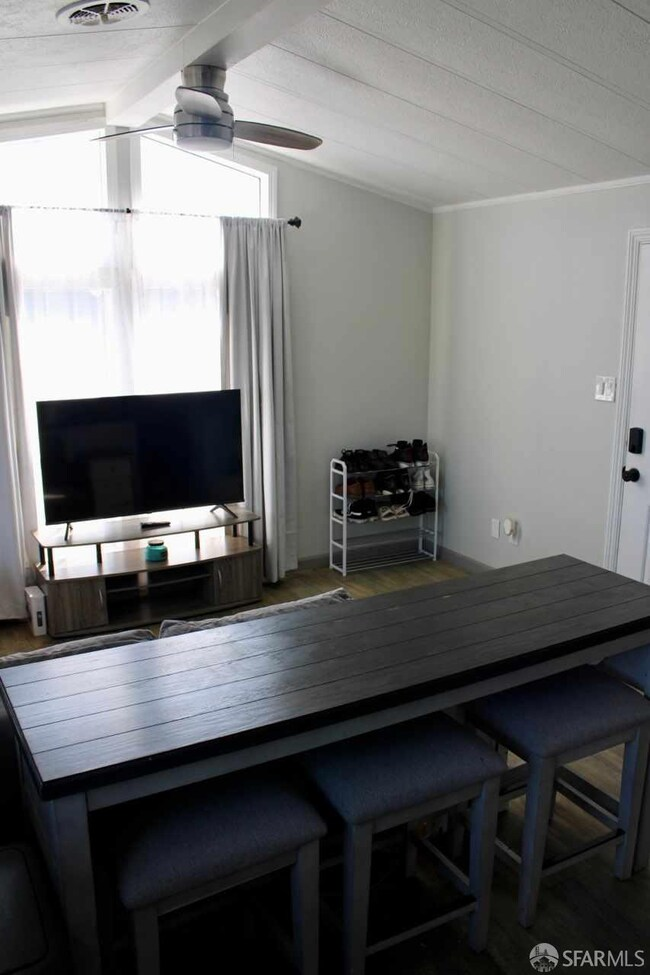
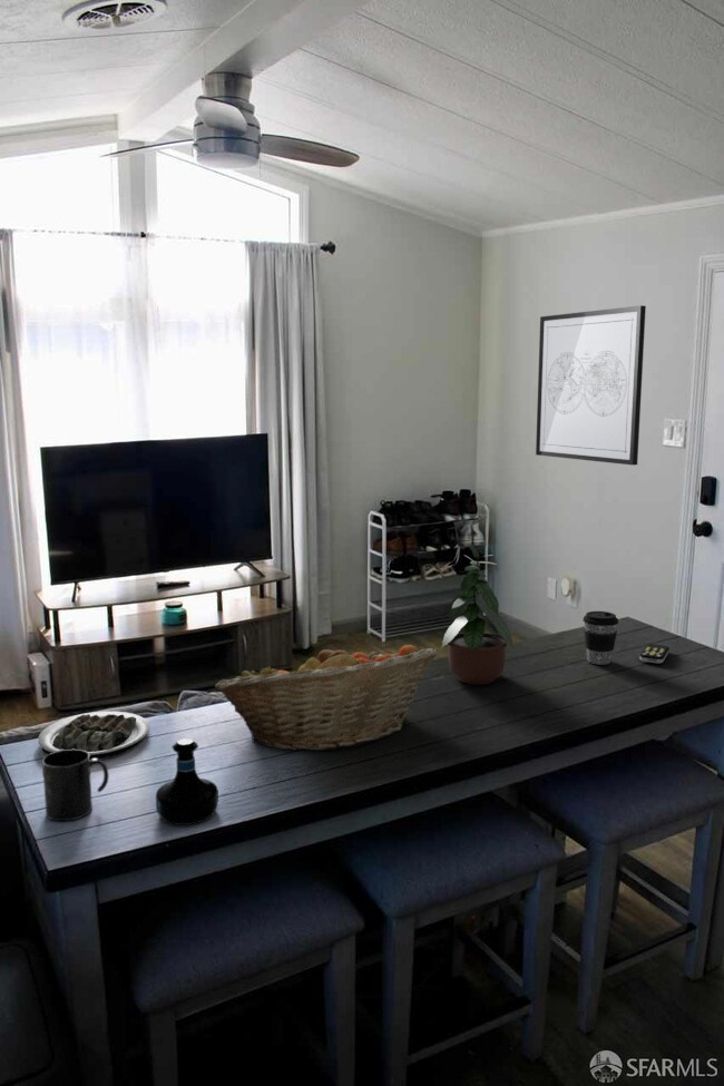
+ plate [38,711,150,761]
+ remote control [638,643,671,665]
+ fruit basket [214,644,438,752]
+ tequila bottle [155,737,219,826]
+ wall art [535,304,647,467]
+ coffee cup [583,610,619,666]
+ mug [41,749,110,822]
+ potted plant [440,544,515,685]
